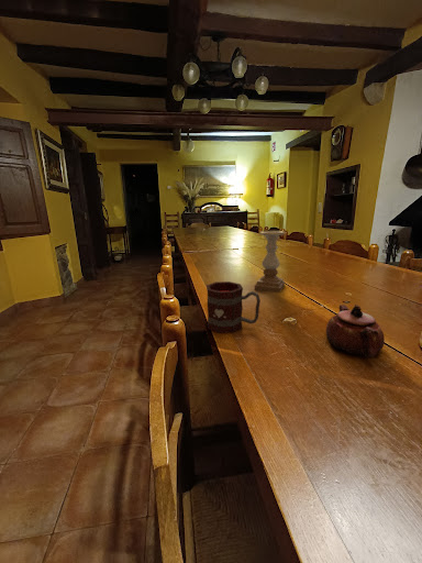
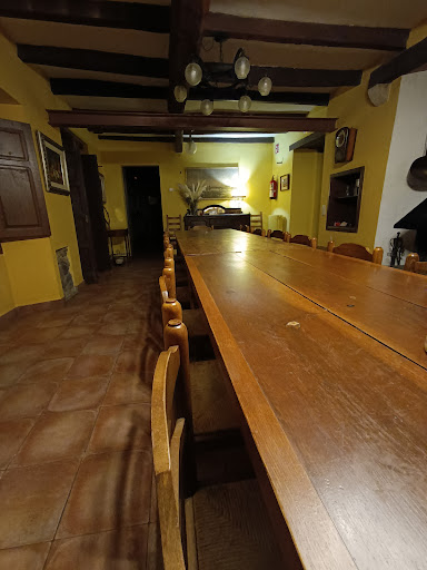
- mug [206,280,262,334]
- teapot [325,303,386,358]
- candle holder [254,230,286,294]
